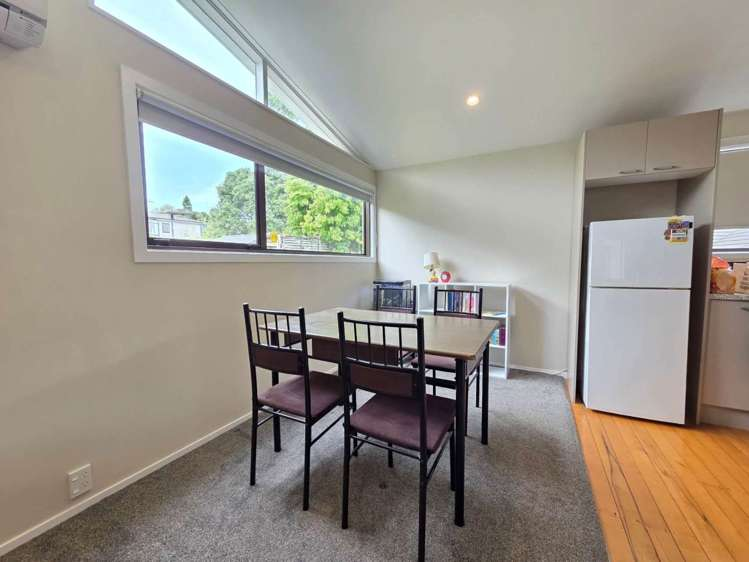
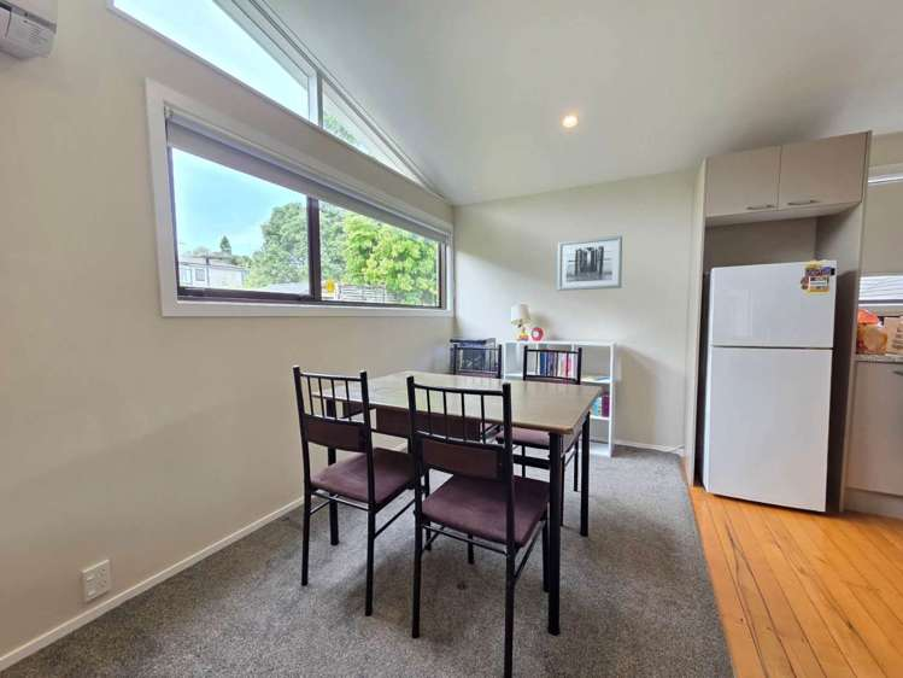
+ wall art [556,234,623,292]
